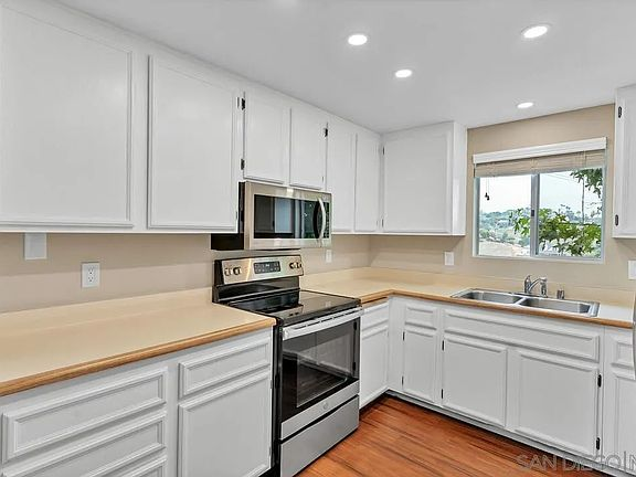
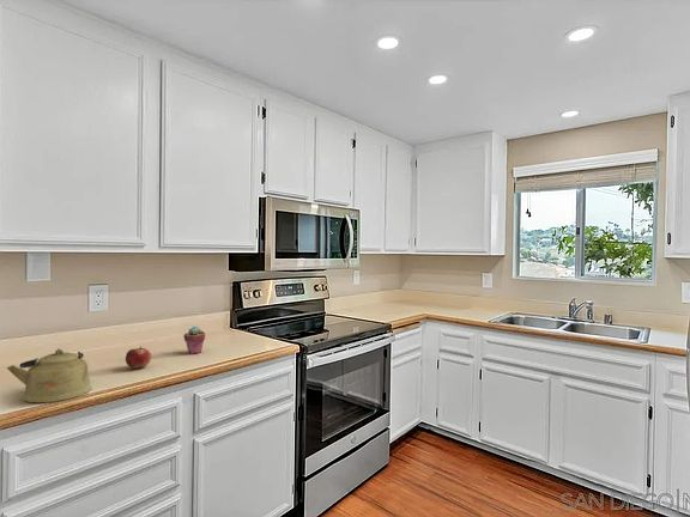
+ potted succulent [182,326,206,355]
+ kettle [6,347,92,403]
+ fruit [125,346,152,370]
